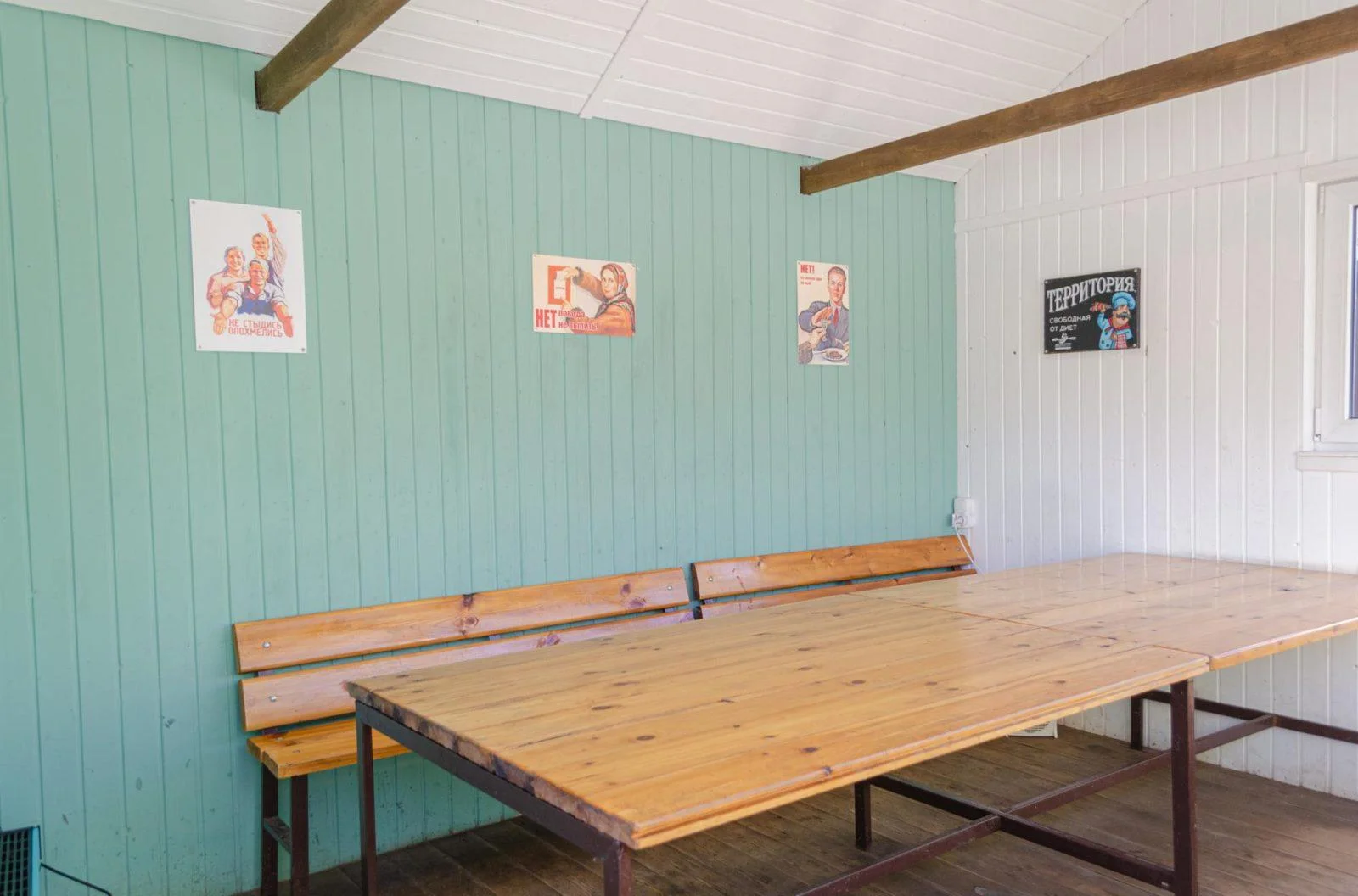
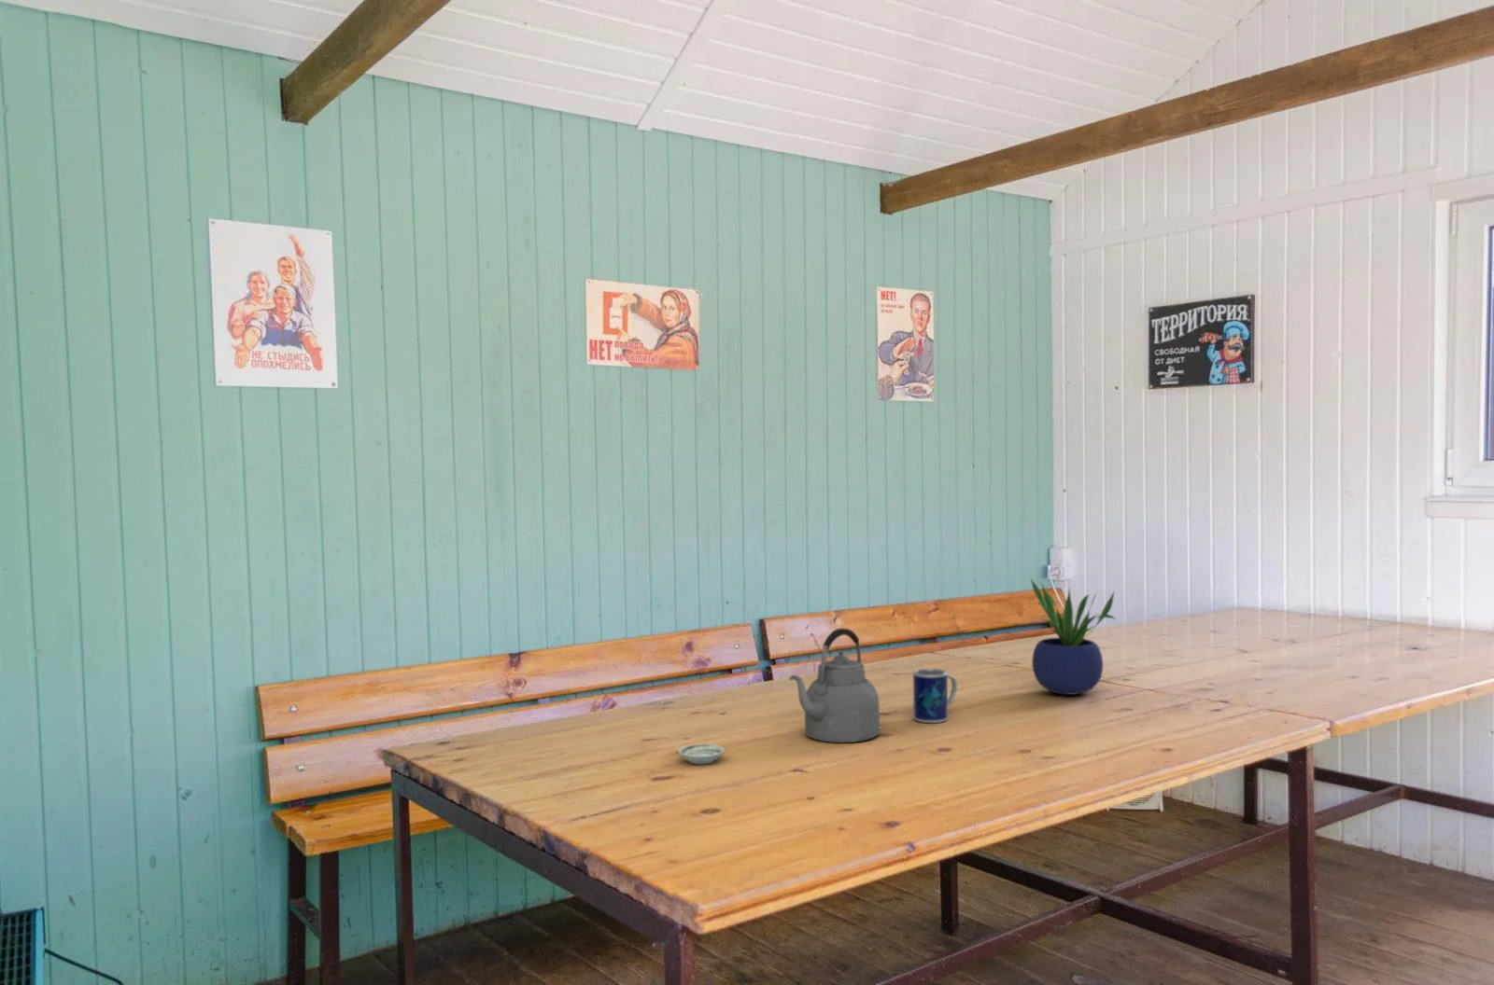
+ kettle [788,627,881,743]
+ saucer [677,742,725,765]
+ potted plant [1029,576,1117,696]
+ mug [911,668,958,723]
